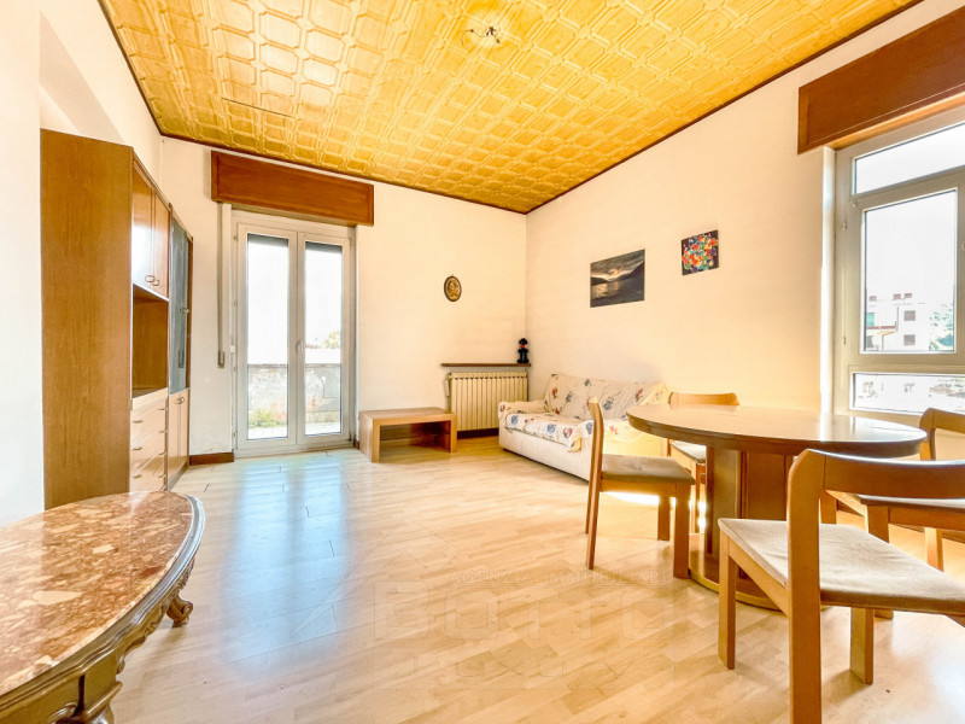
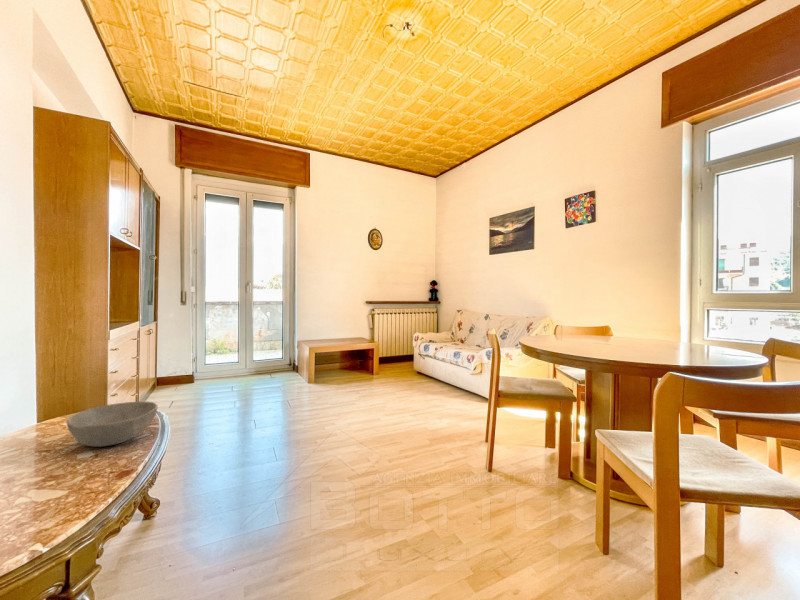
+ bowl [66,401,159,448]
